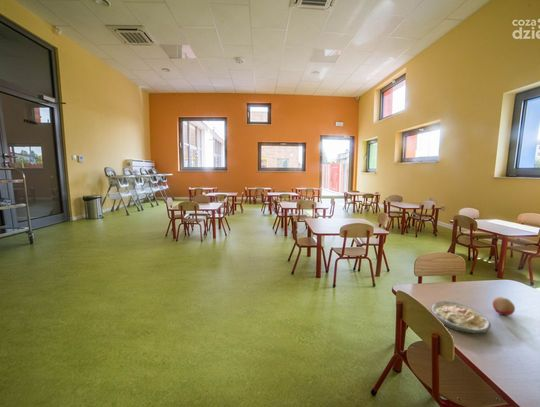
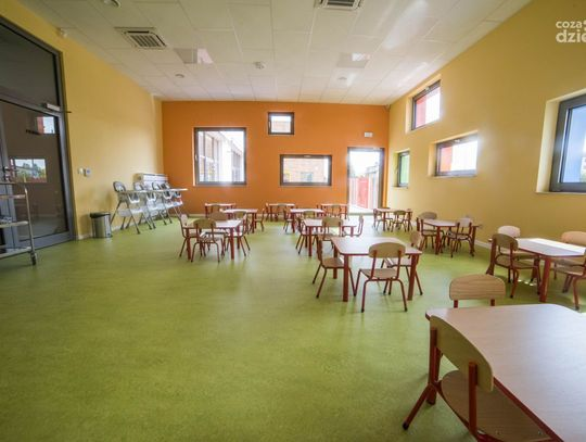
- soup [430,300,492,334]
- fruit [491,296,516,317]
